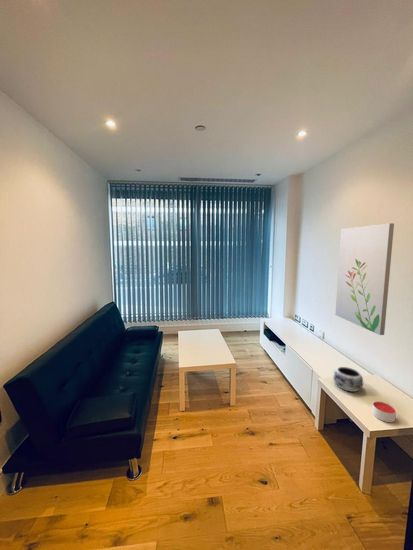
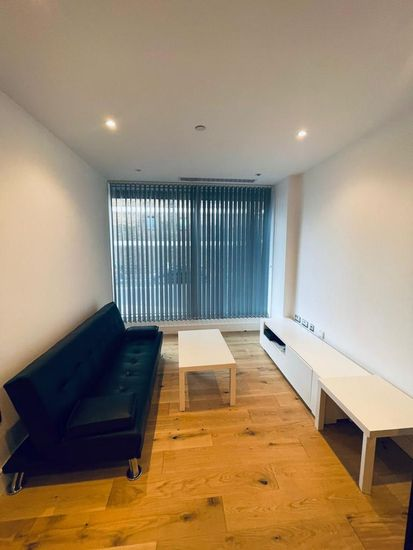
- candle [372,400,397,423]
- wall art [334,222,395,336]
- decorative bowl [333,366,364,393]
